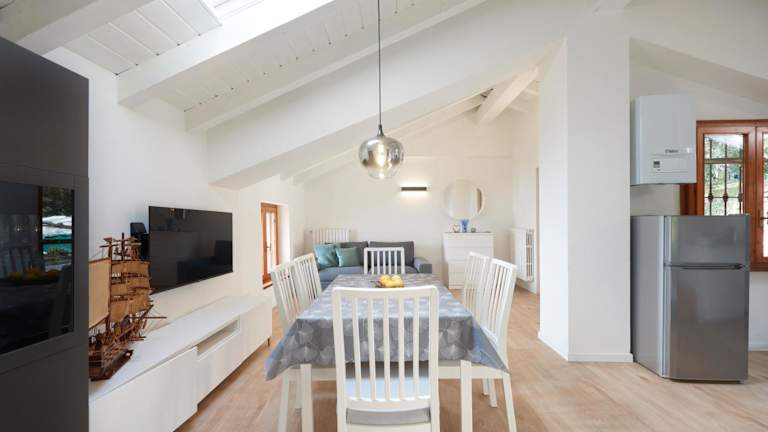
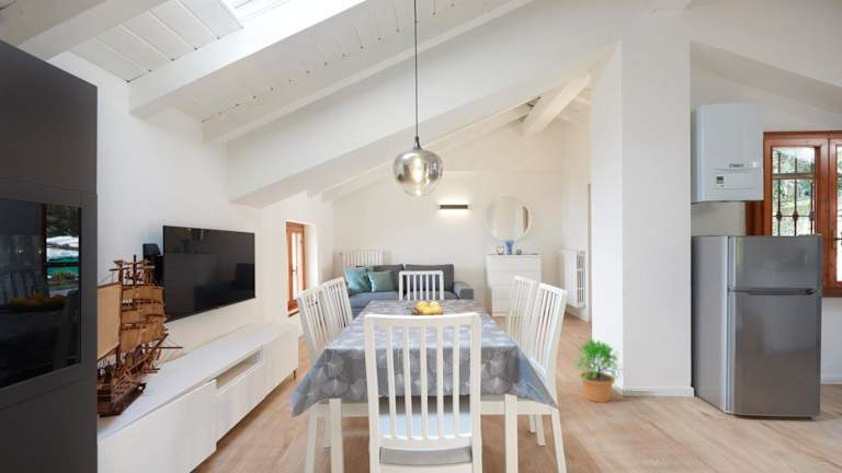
+ potted plant [573,337,626,404]
